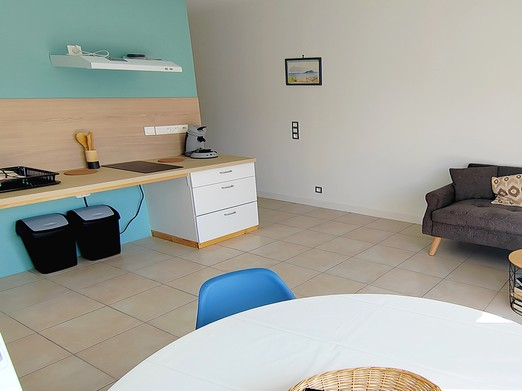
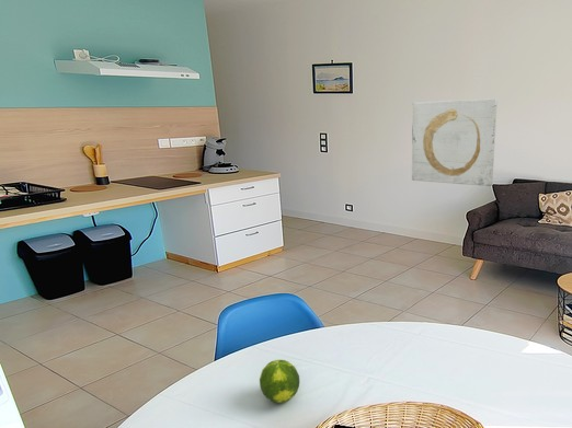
+ fruit [259,359,300,404]
+ wall art [411,97,499,187]
